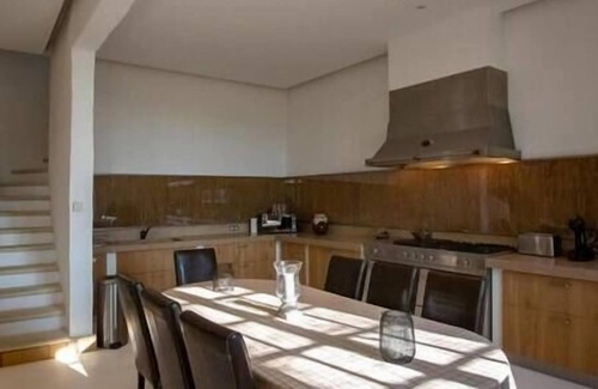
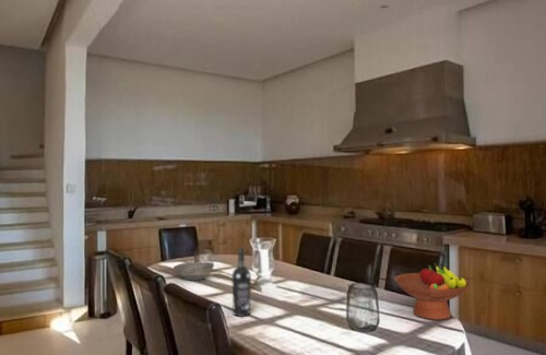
+ wine bottle [232,247,252,318]
+ fruit bowl [393,261,472,321]
+ bowl [173,261,215,282]
